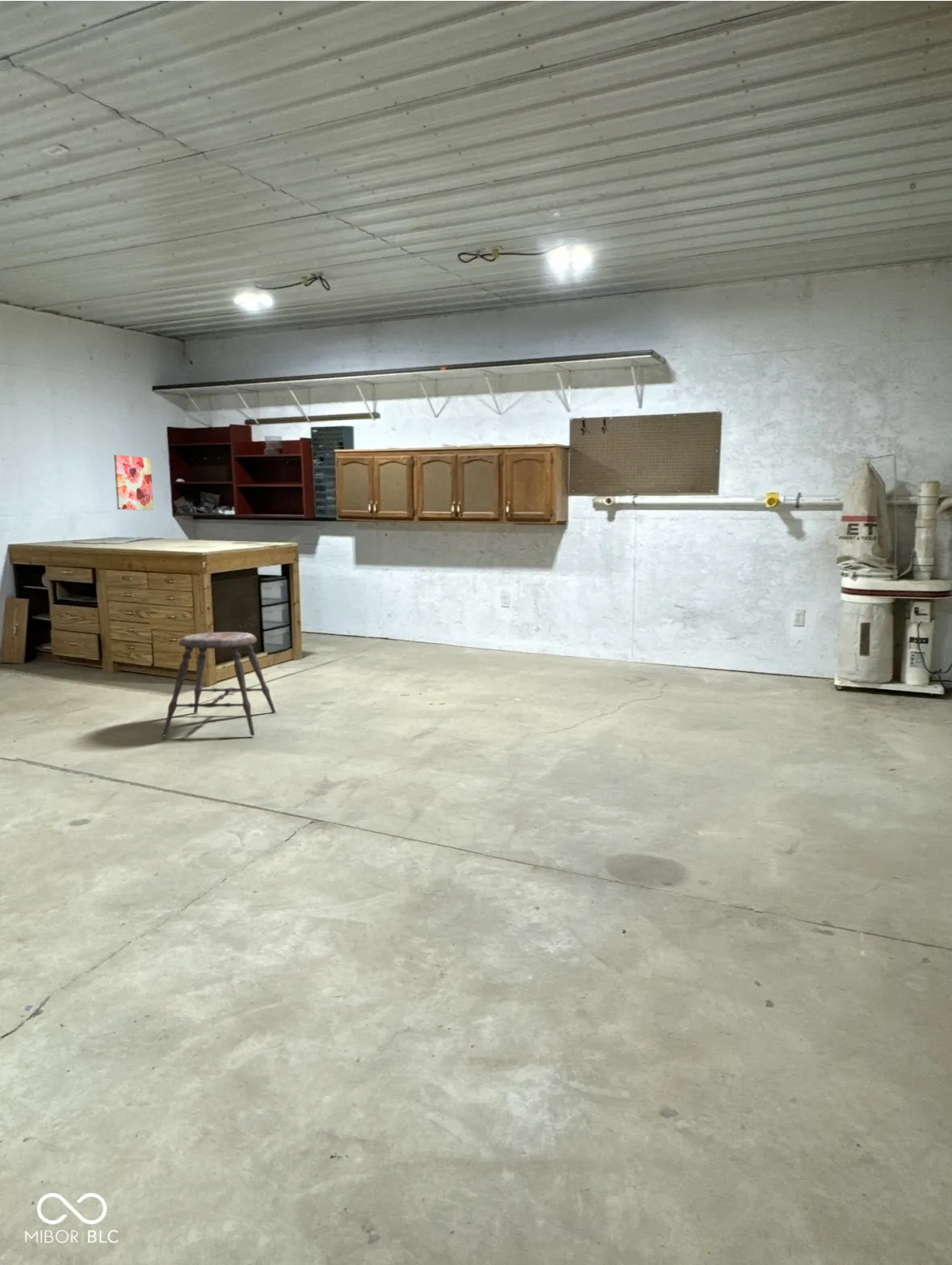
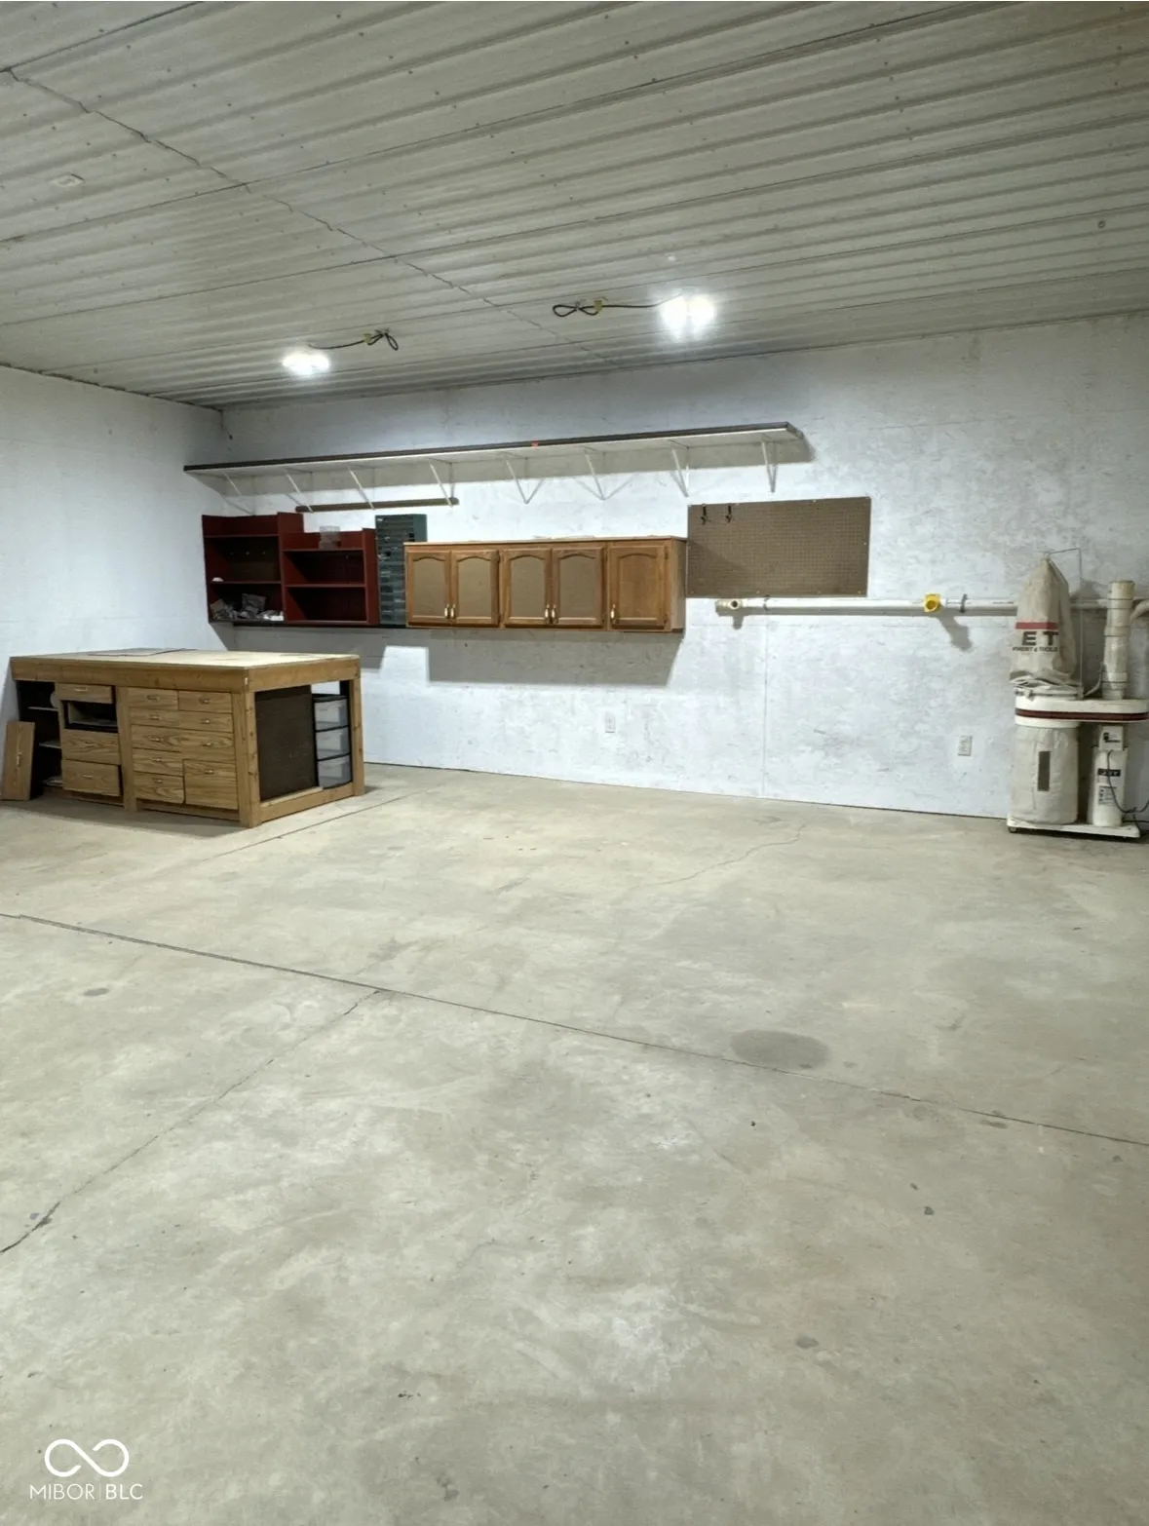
- wall art [113,454,154,511]
- stool [161,632,277,737]
